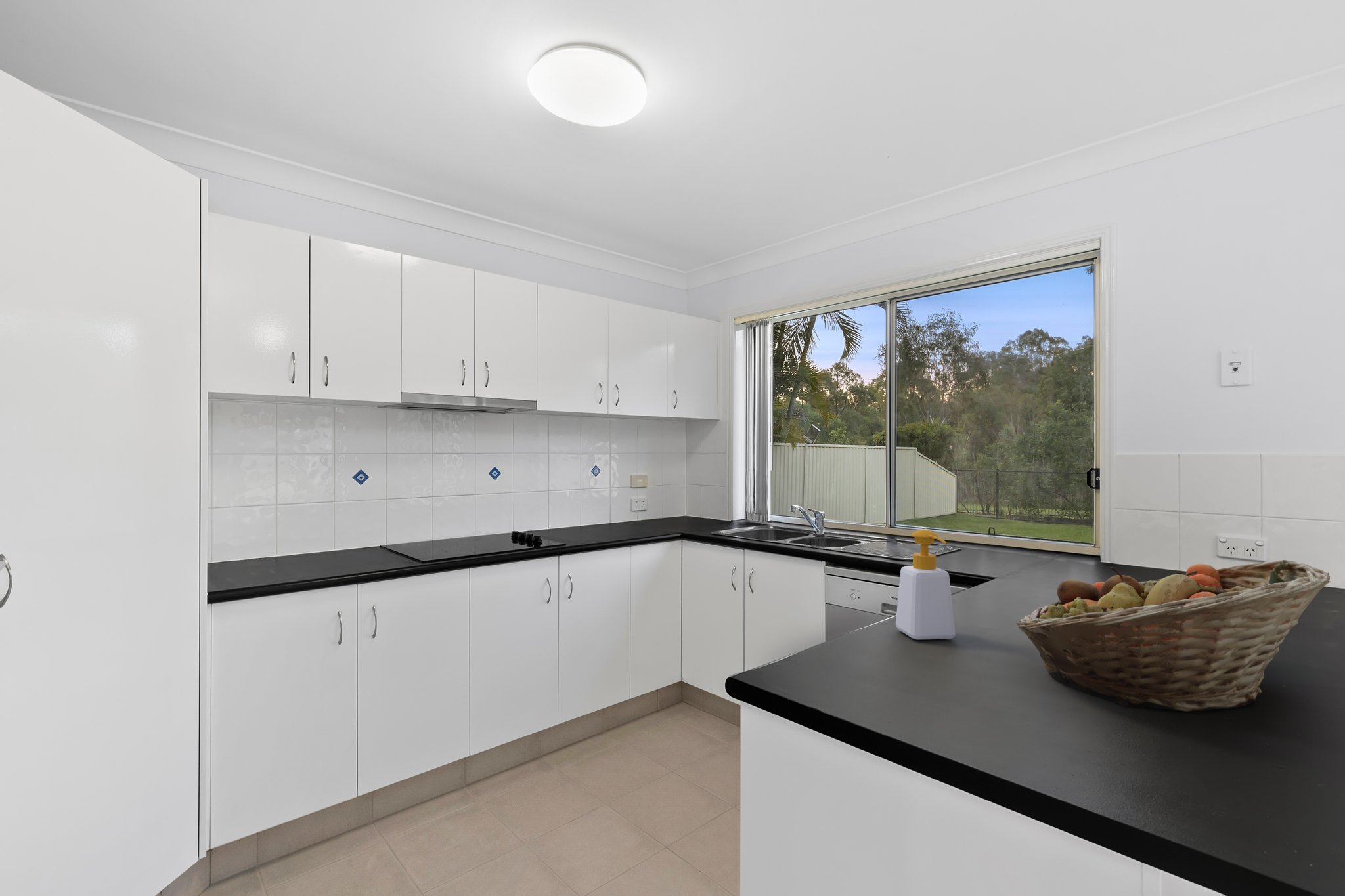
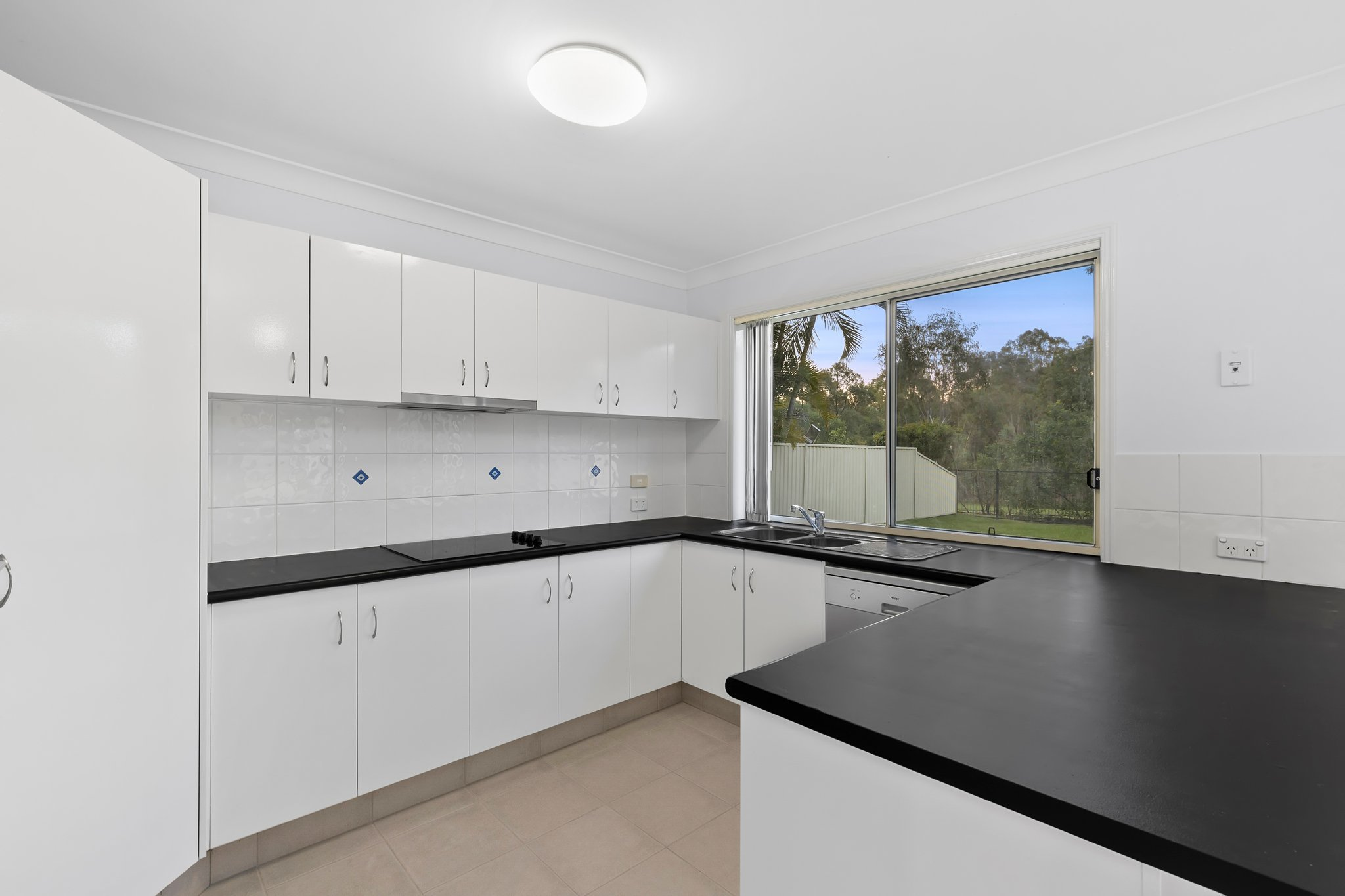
- soap bottle [895,529,956,640]
- fruit basket [1016,559,1331,712]
